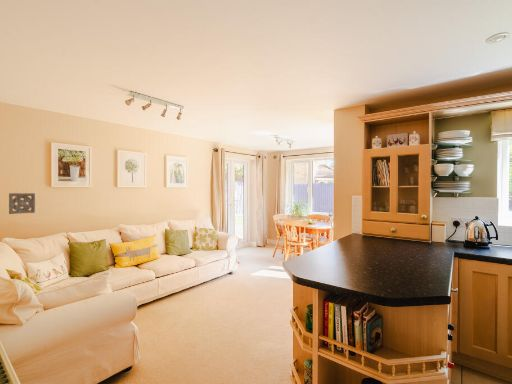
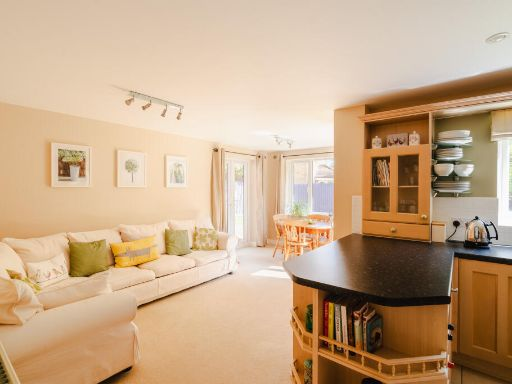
- wall ornament [8,192,36,215]
